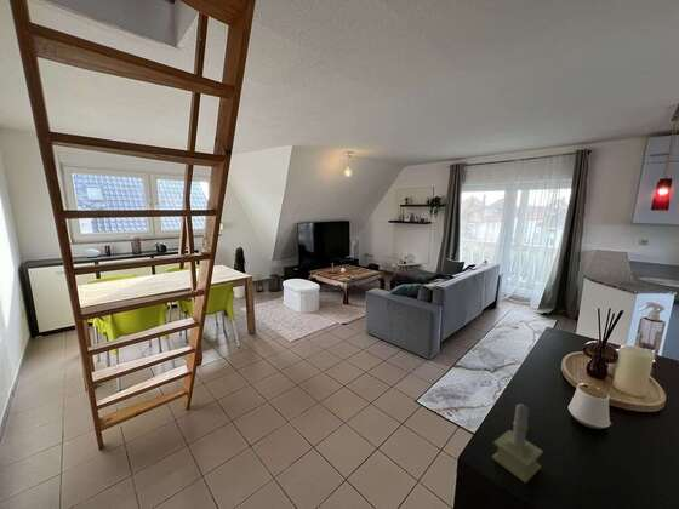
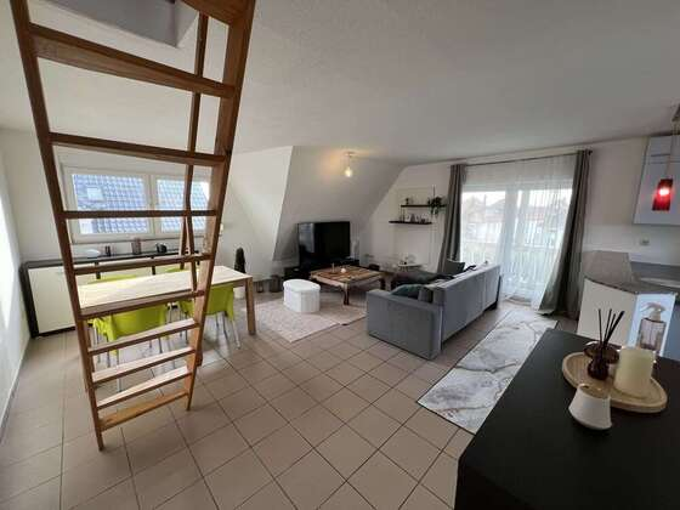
- candle [491,402,544,485]
